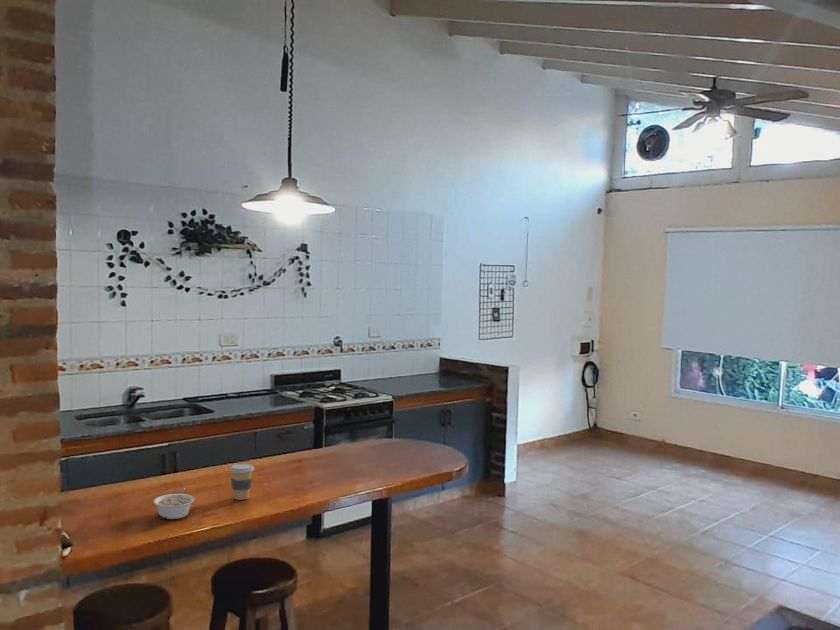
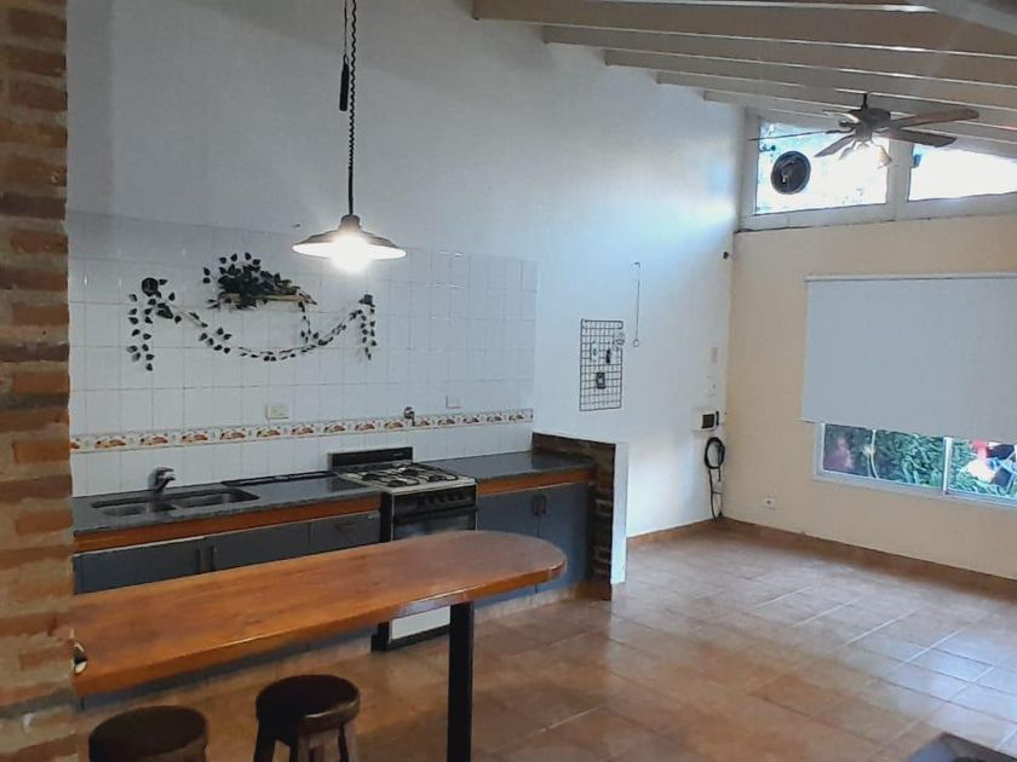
- legume [152,487,196,520]
- coffee cup [229,463,255,501]
